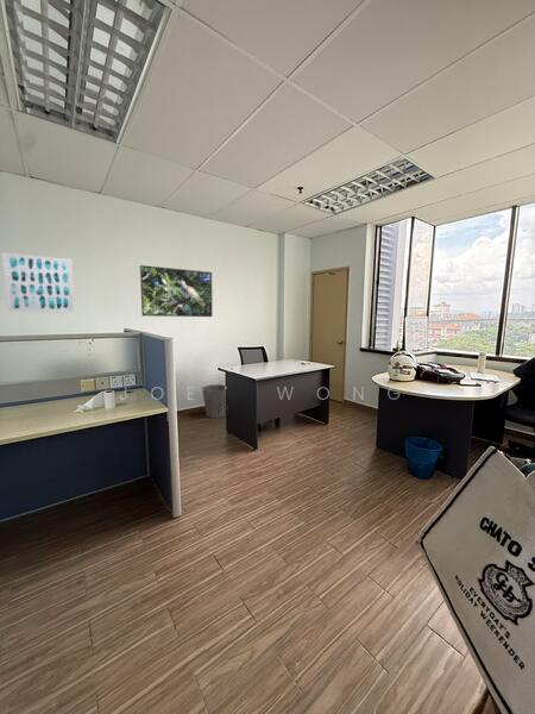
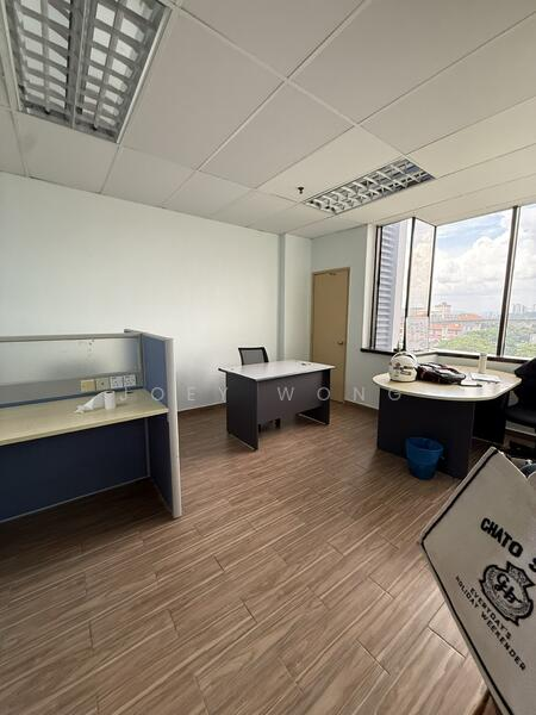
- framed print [139,264,213,318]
- waste bin [201,383,227,419]
- wall art [1,252,76,314]
